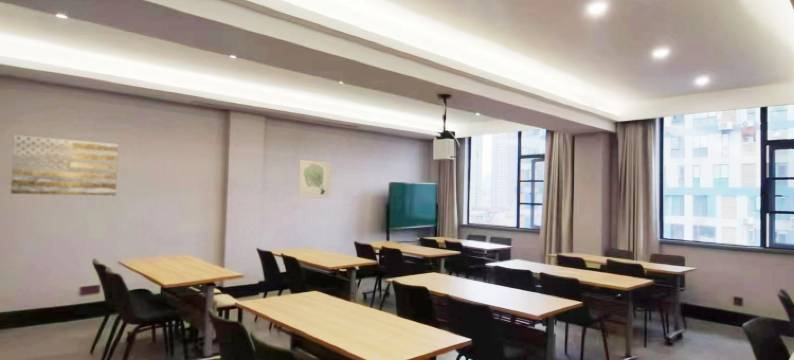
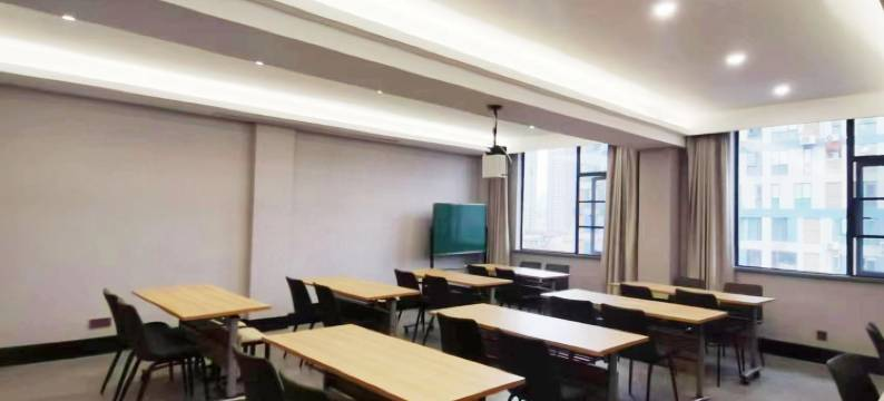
- wall art [10,134,119,196]
- wall art [297,159,332,199]
